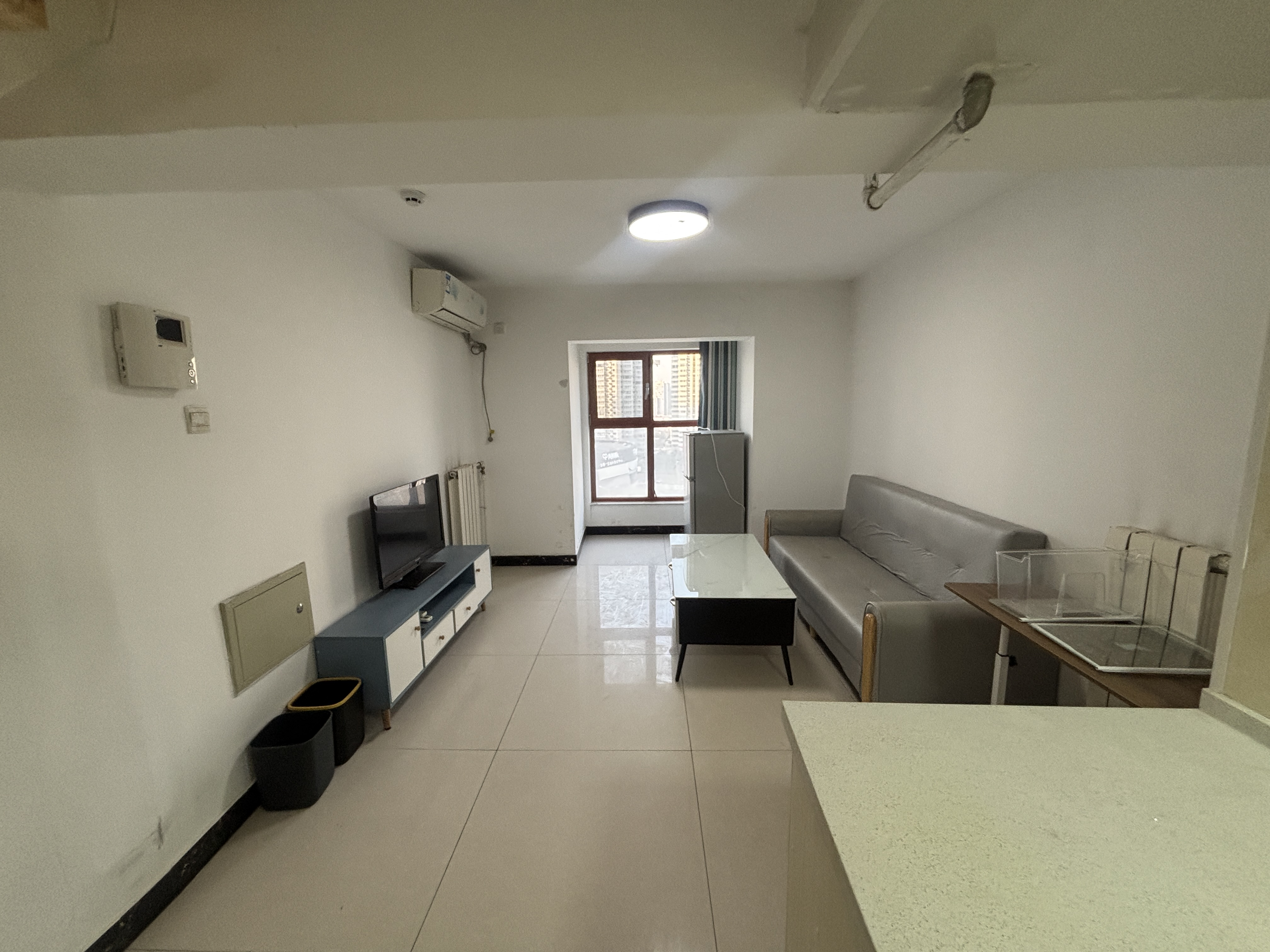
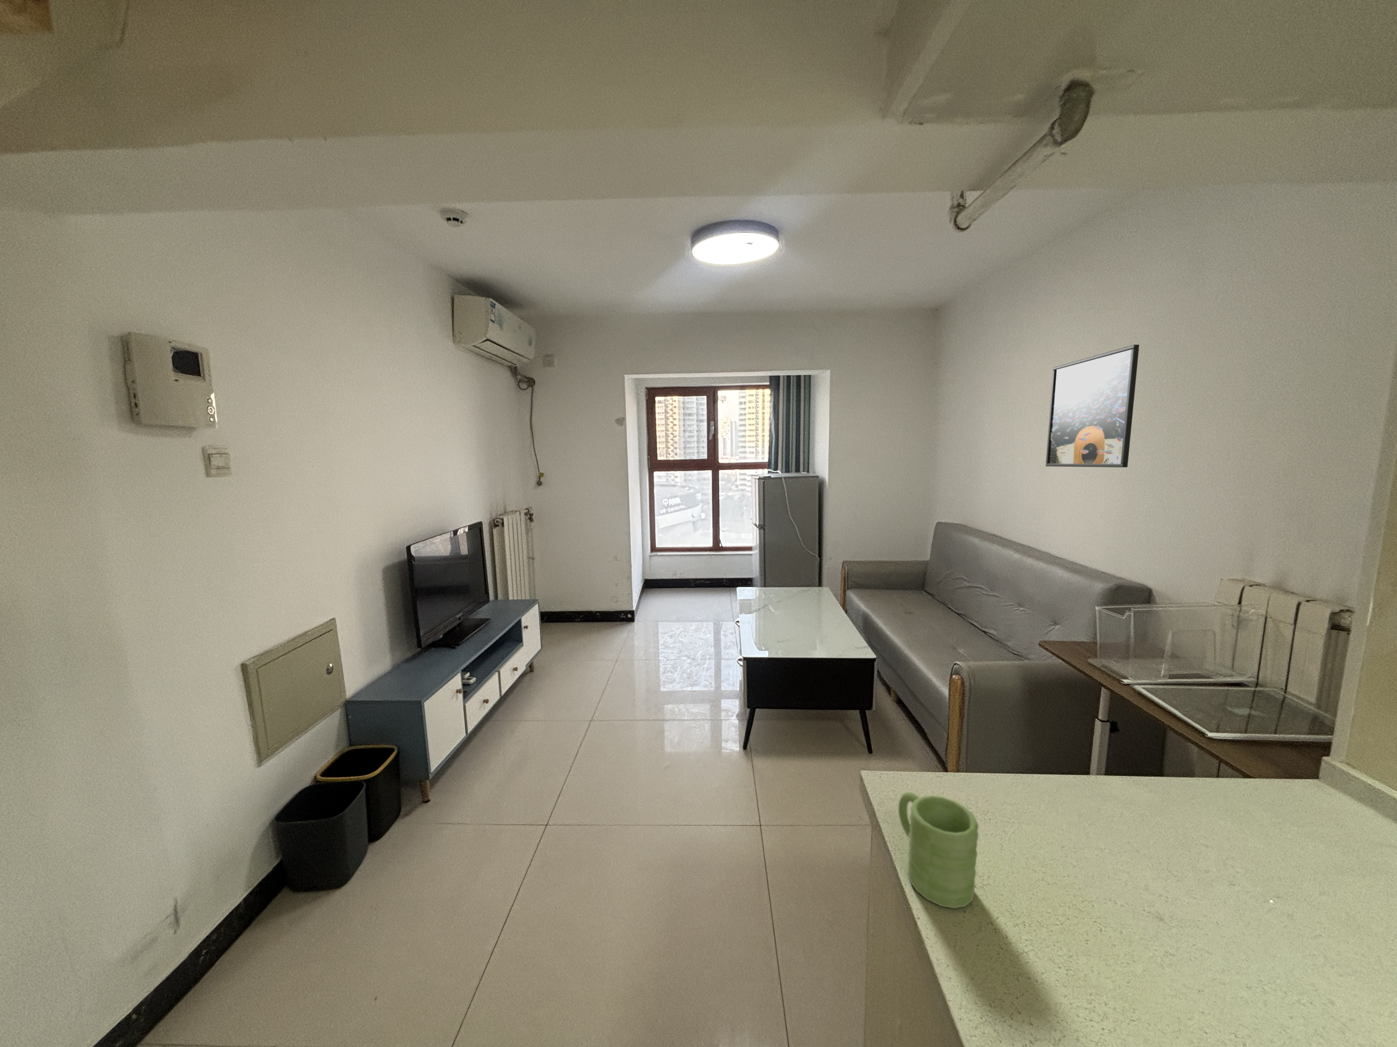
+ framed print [1045,344,1140,467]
+ mug [898,792,979,908]
